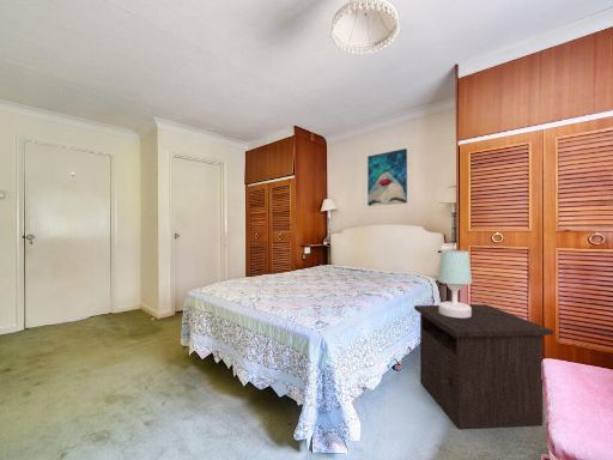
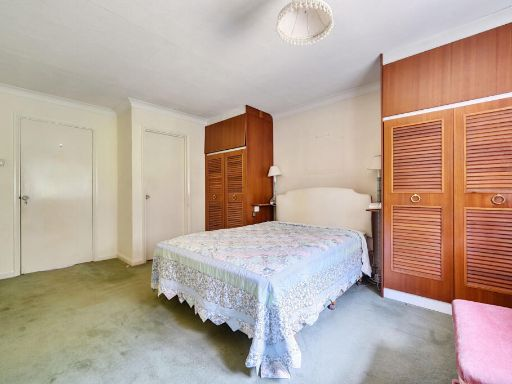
- table lamp [437,249,473,317]
- nightstand [413,303,554,430]
- wall art [366,147,408,207]
